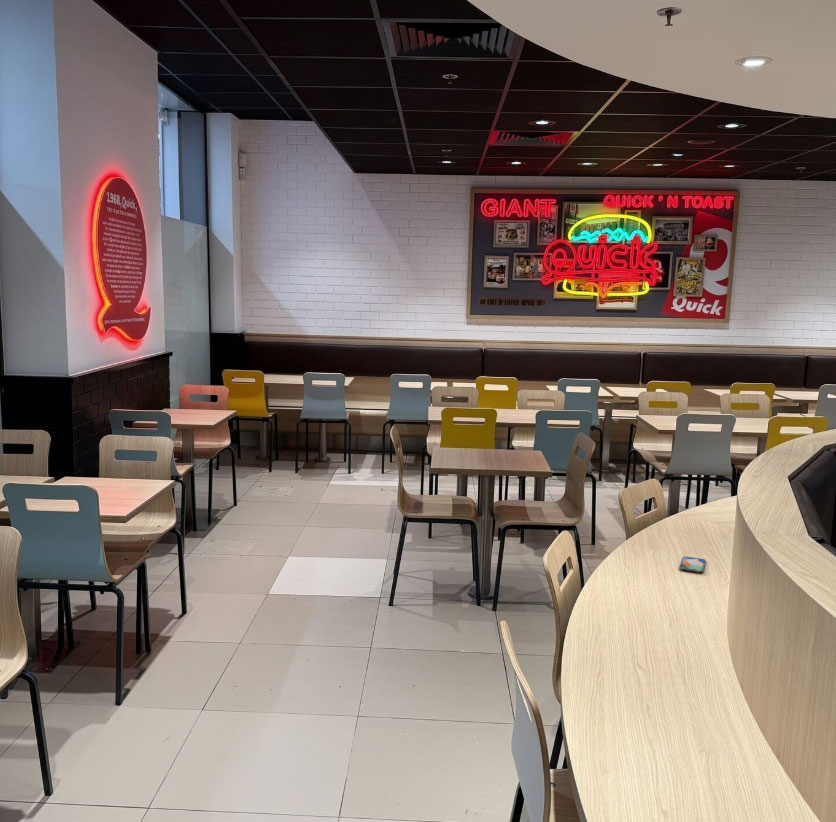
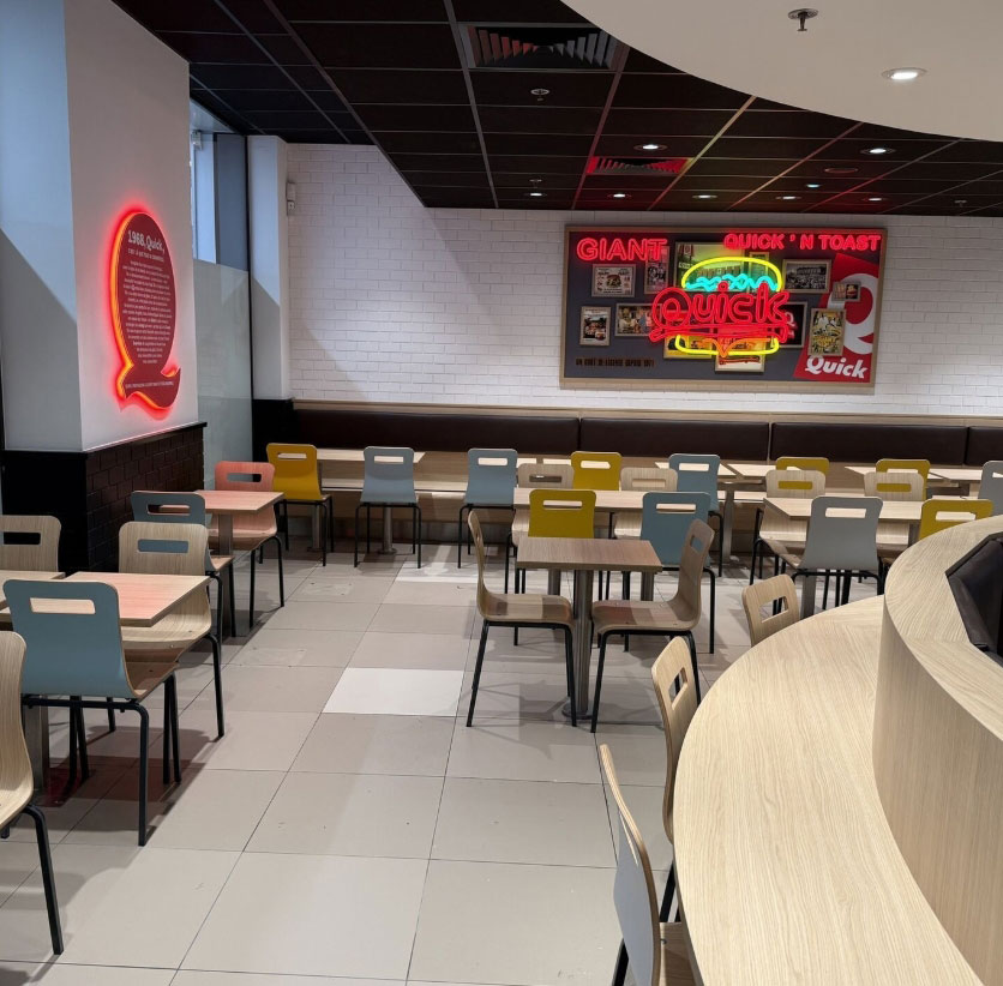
- smartphone [678,555,707,573]
